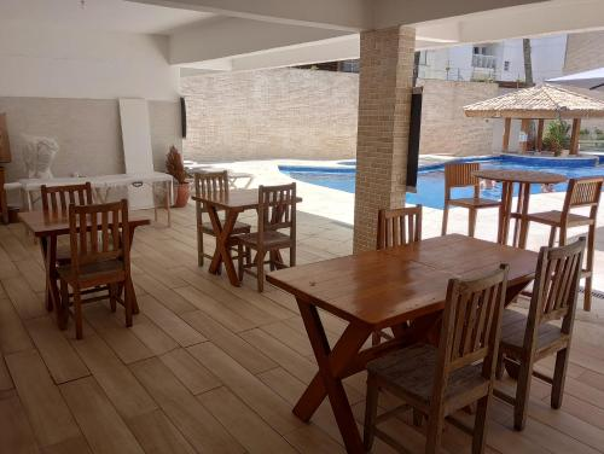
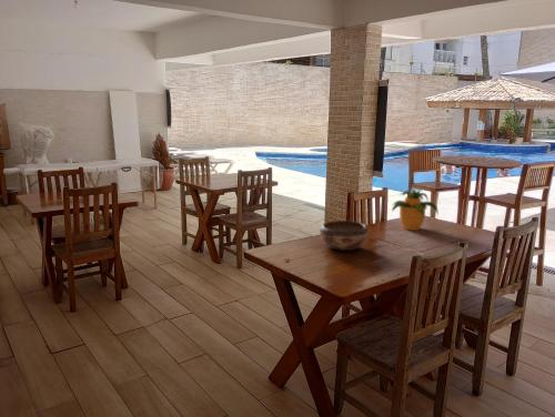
+ decorative bowl [319,220,370,252]
+ potted plant [391,189,440,232]
